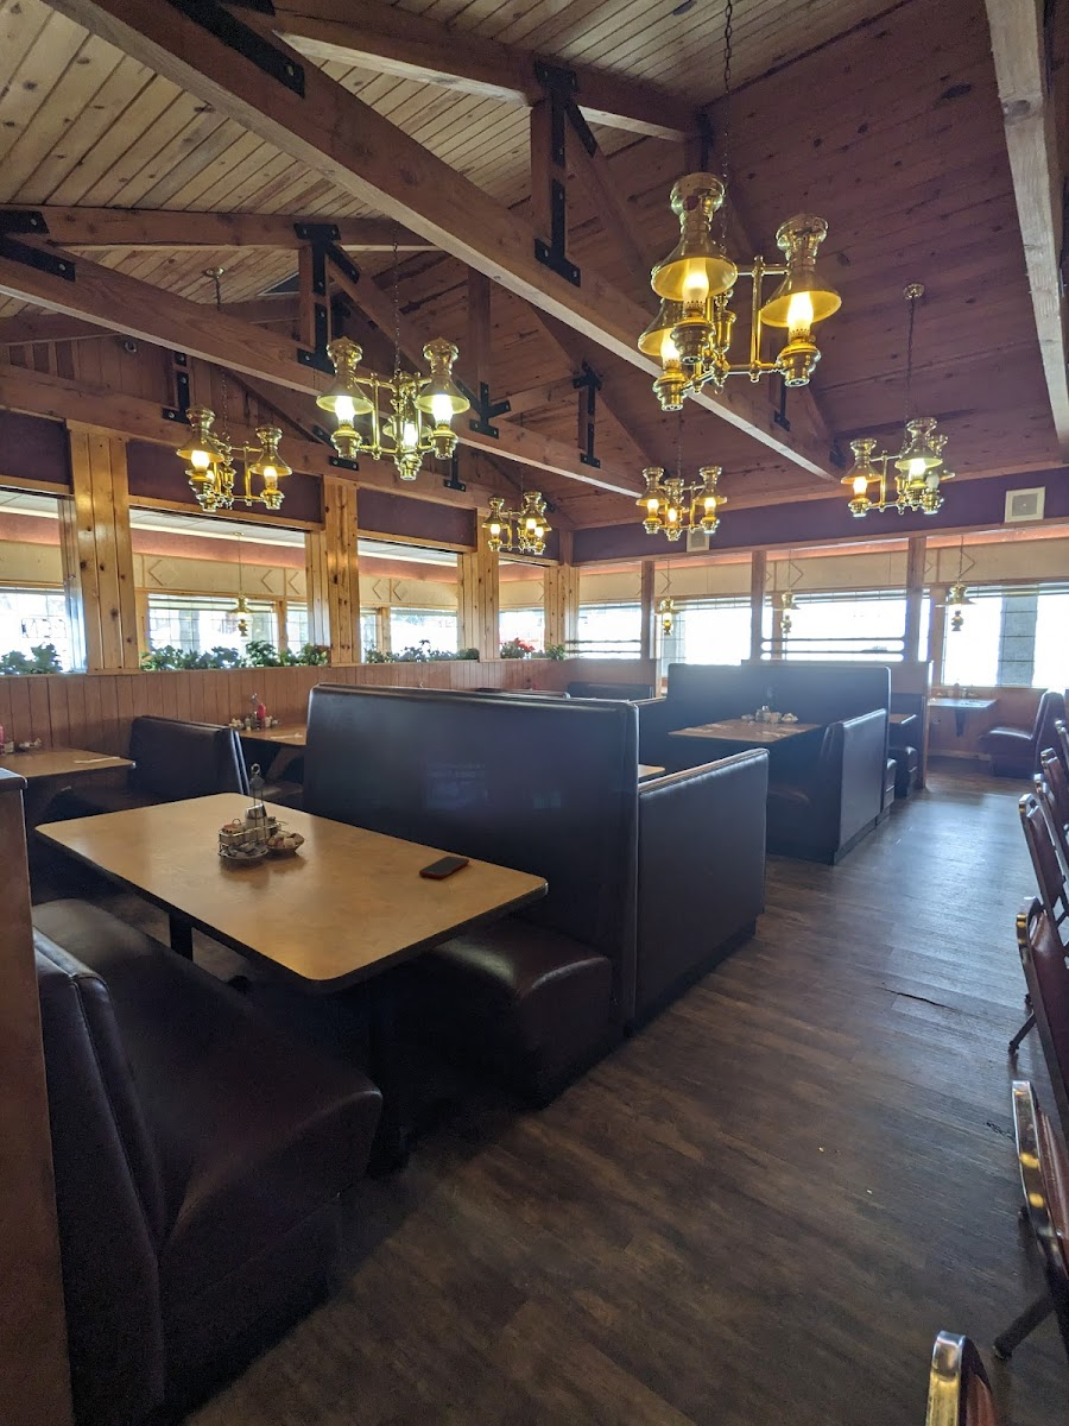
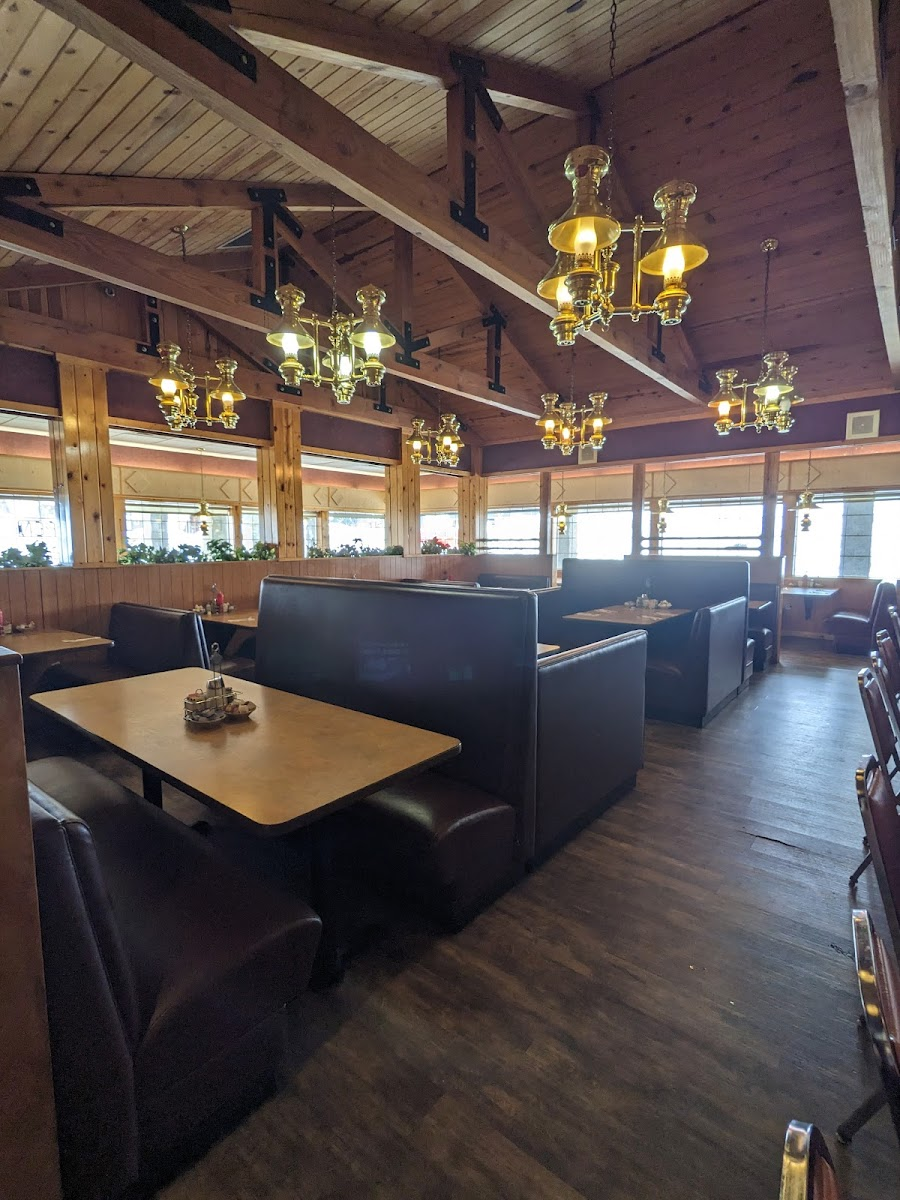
- cell phone [418,854,470,879]
